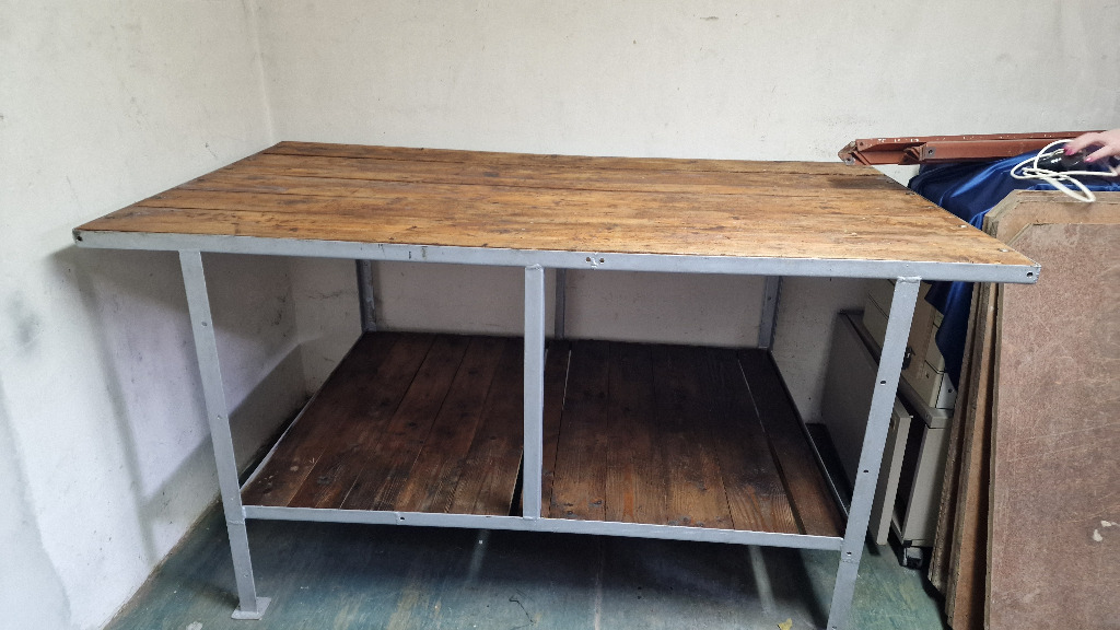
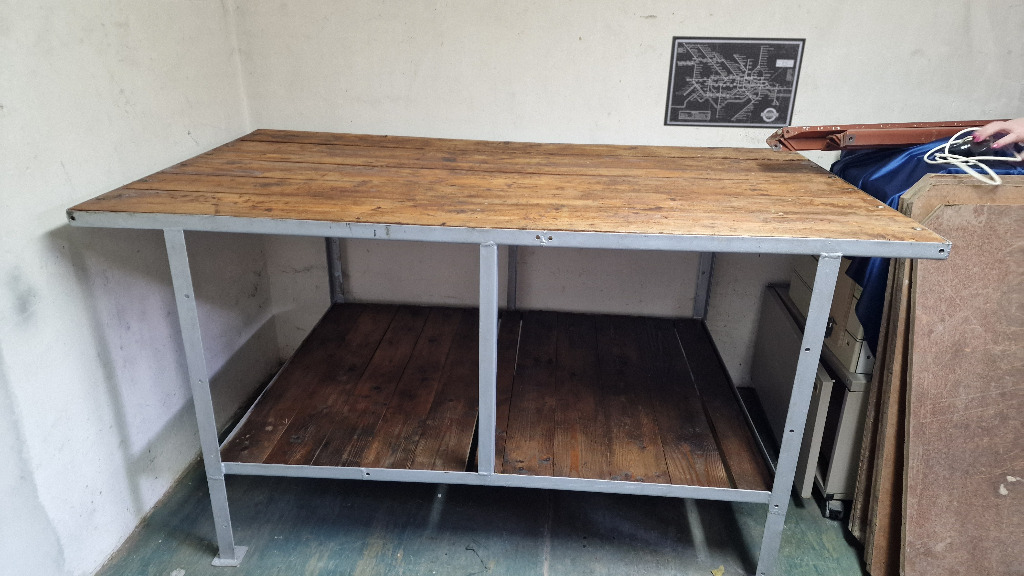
+ wall art [663,35,807,130]
